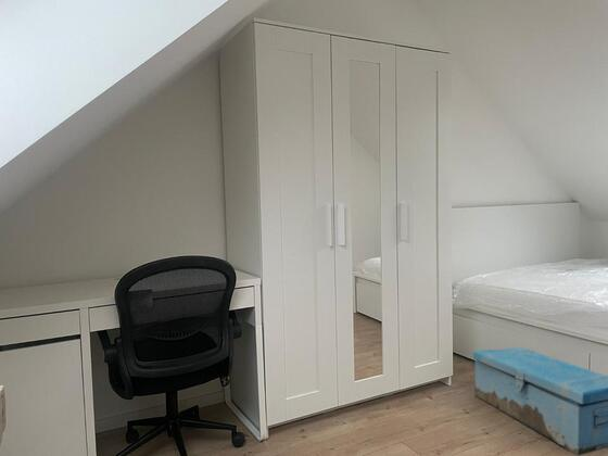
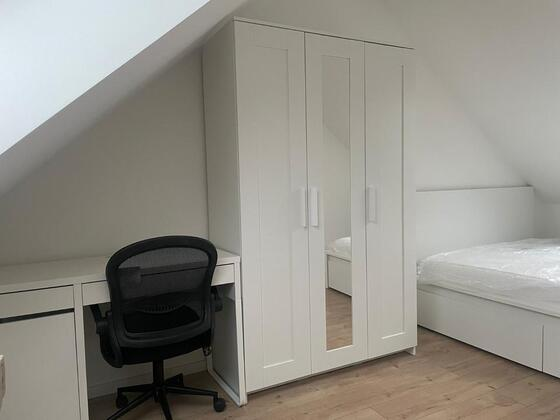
- storage box [472,346,608,456]
